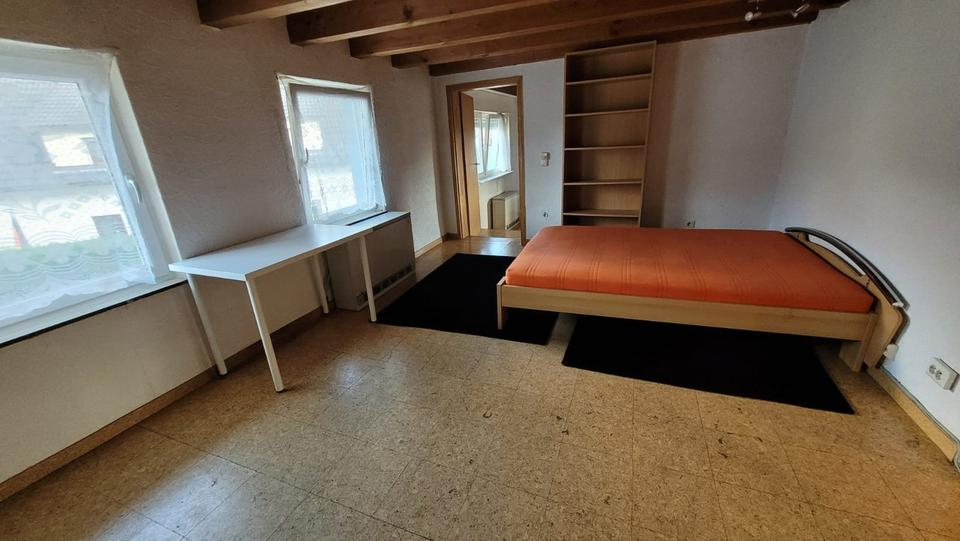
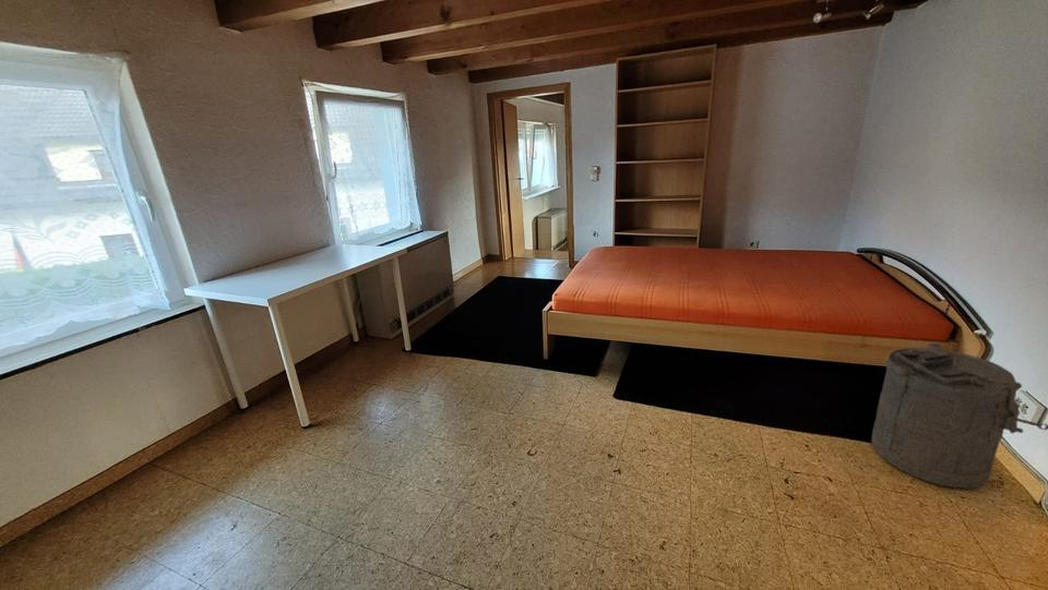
+ laundry hamper [870,342,1048,489]
